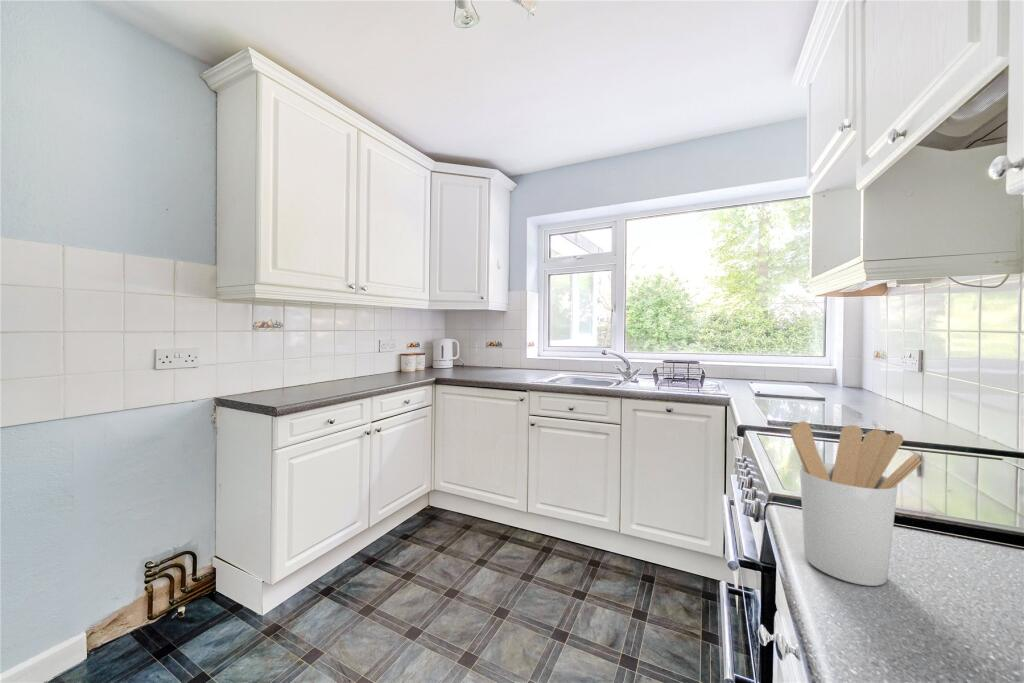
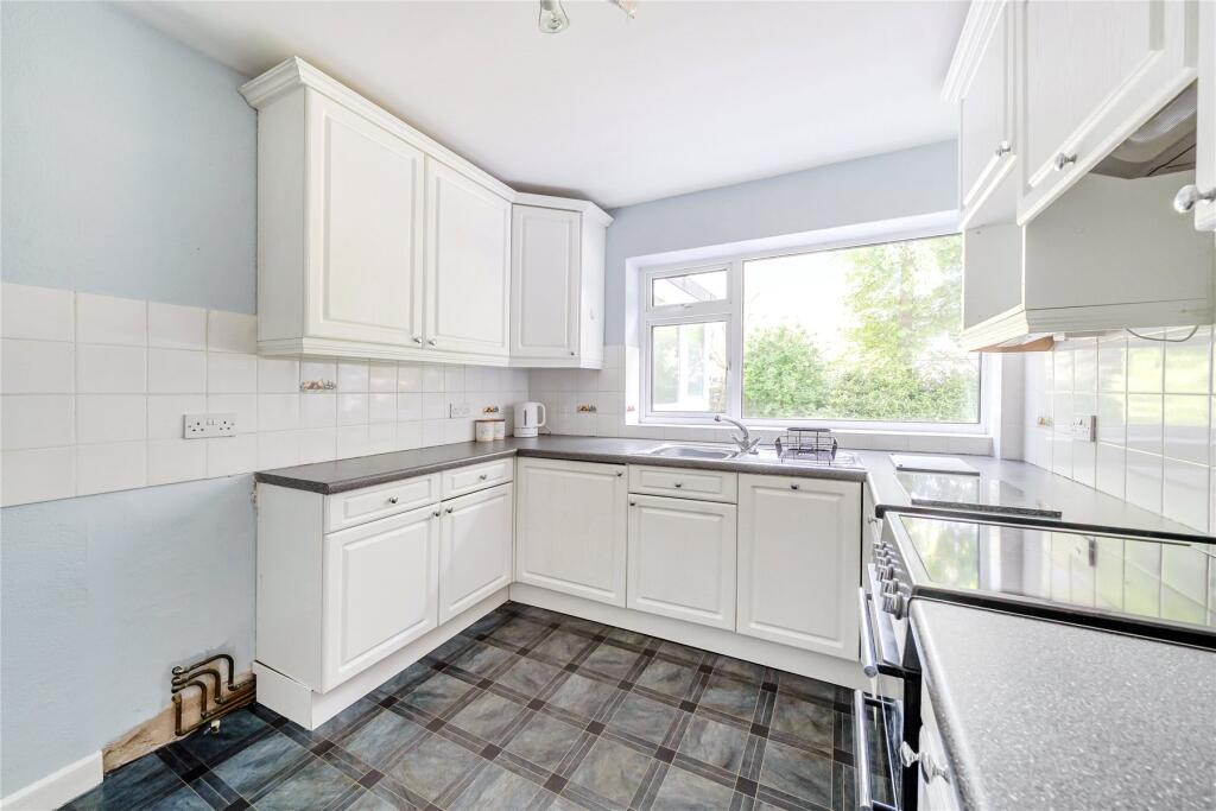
- utensil holder [789,420,923,587]
